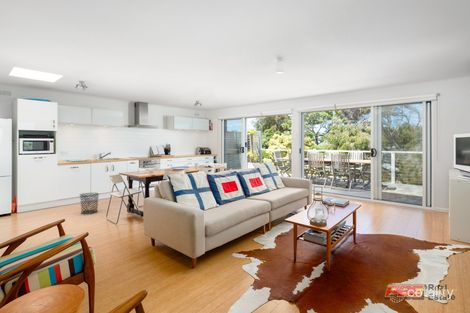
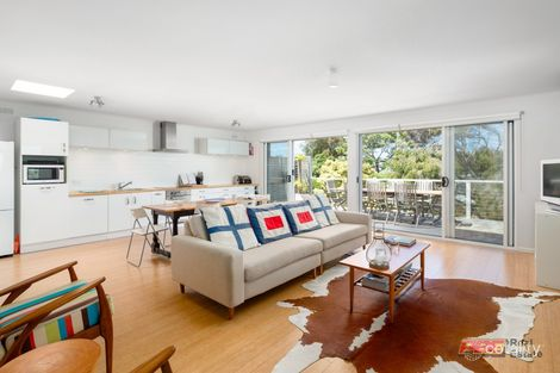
- waste bin [79,192,100,215]
